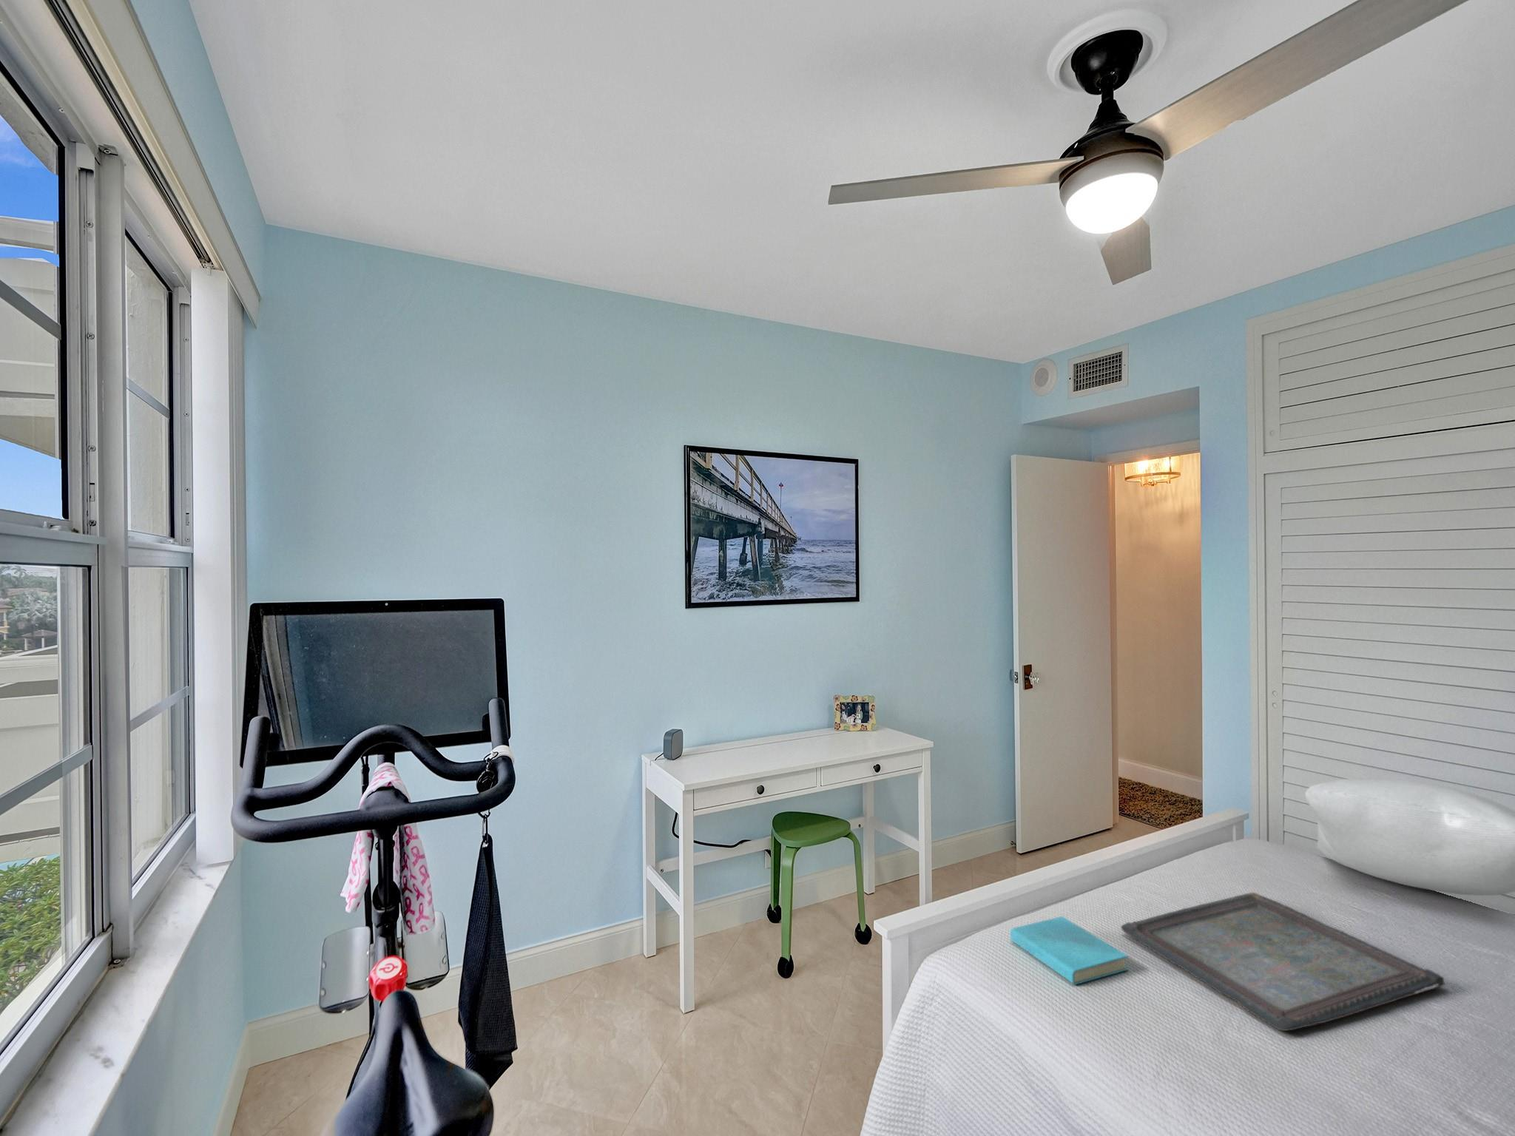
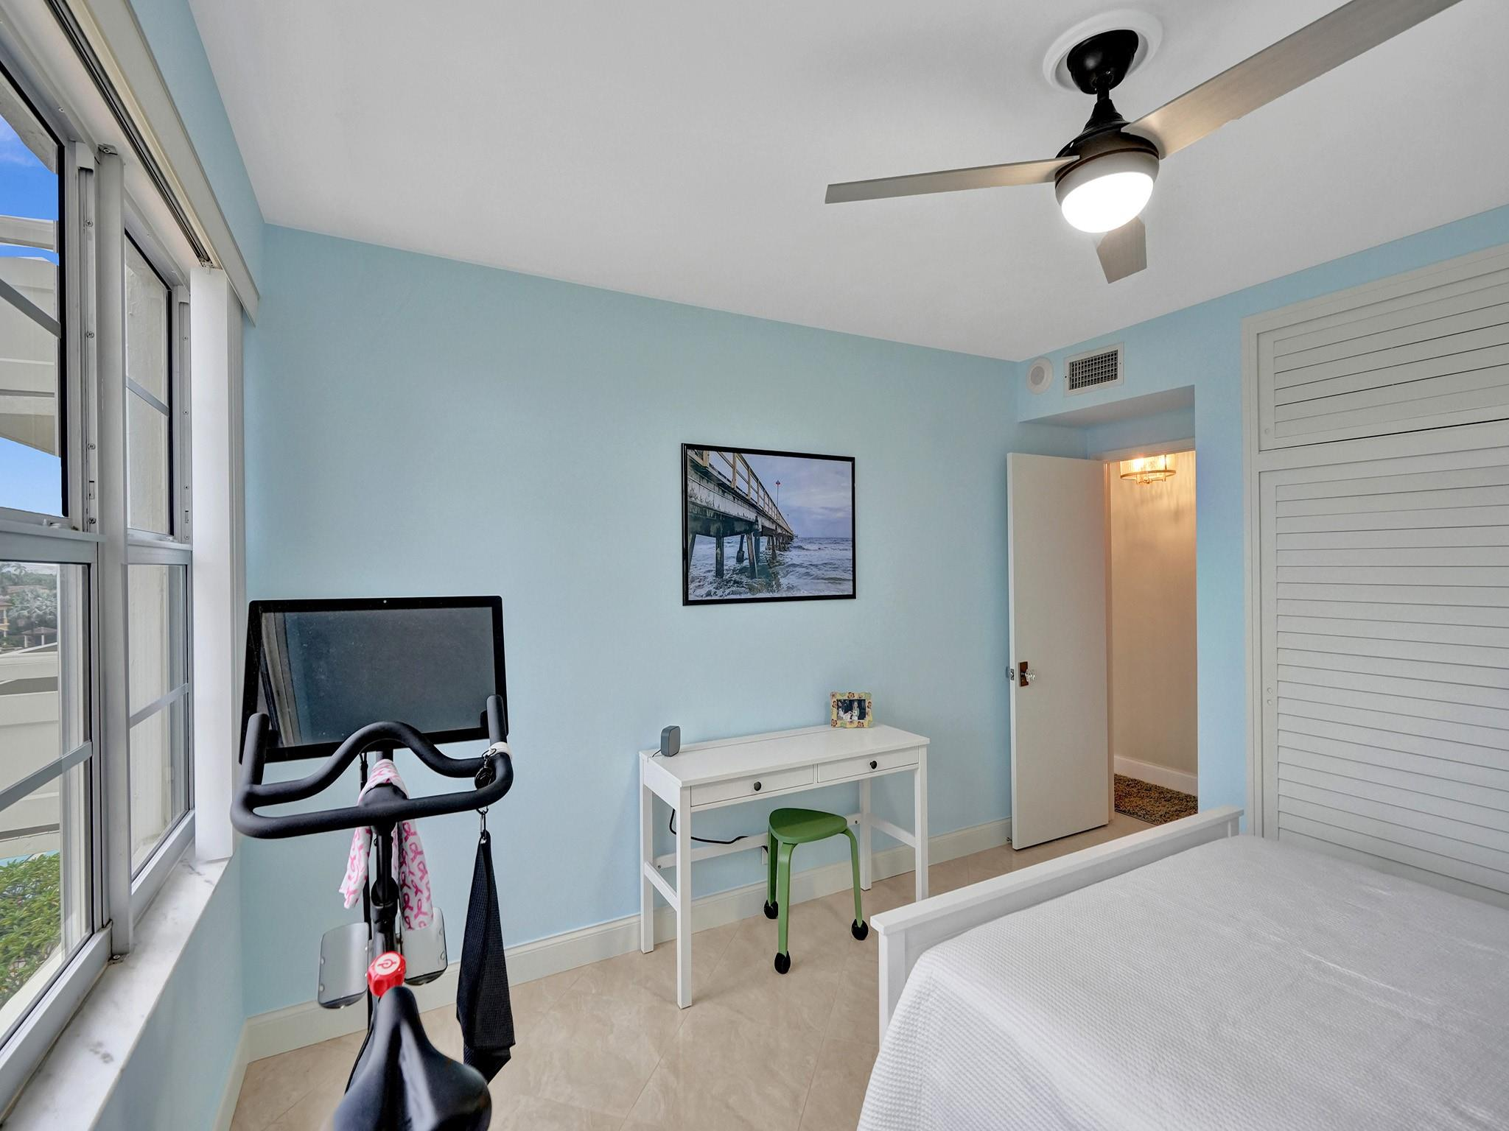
- book [1009,915,1128,986]
- pillow [1304,777,1515,896]
- serving tray [1120,891,1446,1032]
